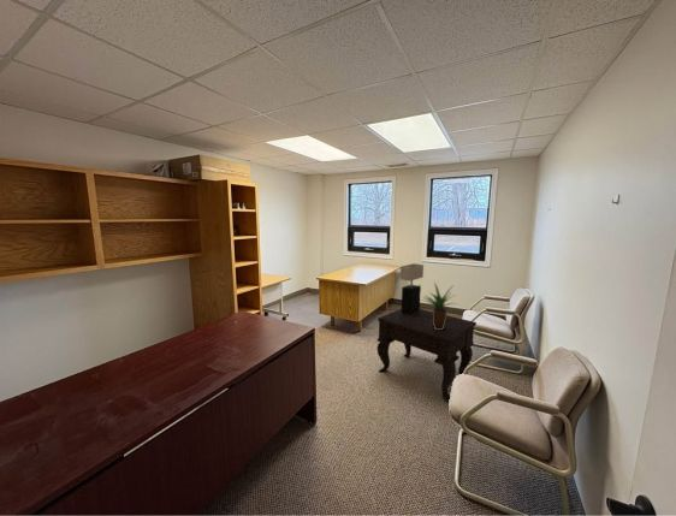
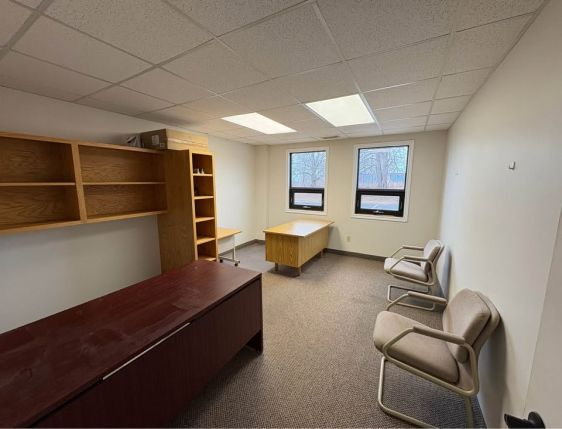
- side table [376,308,478,403]
- potted plant [420,281,458,330]
- table lamp [399,262,425,316]
